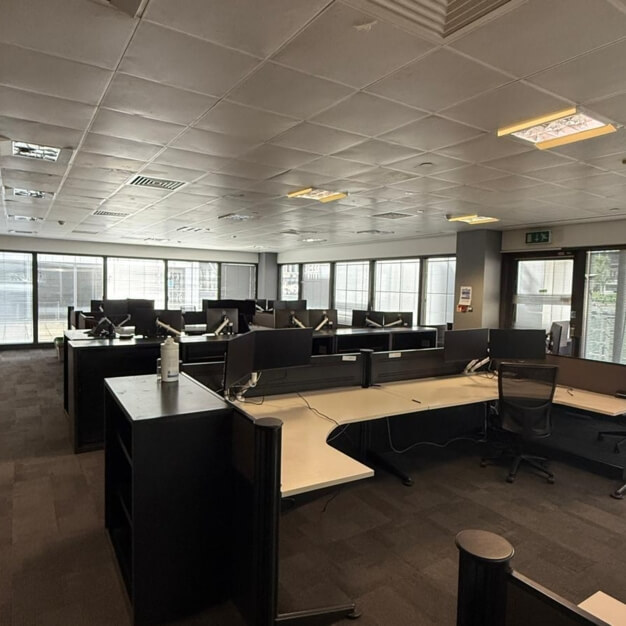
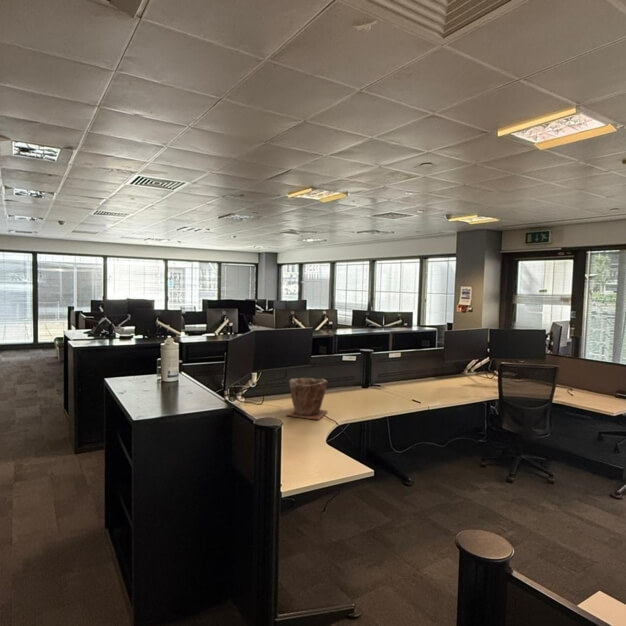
+ plant pot [286,377,328,421]
